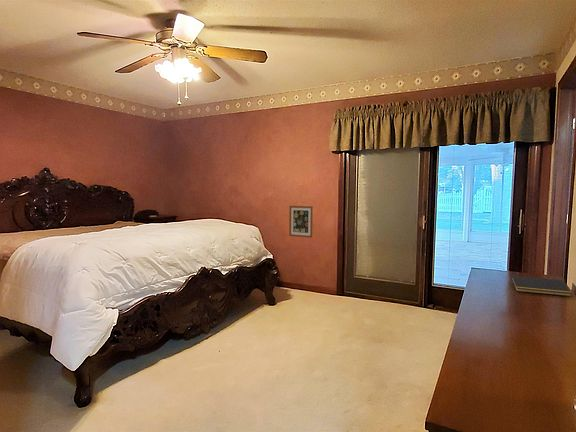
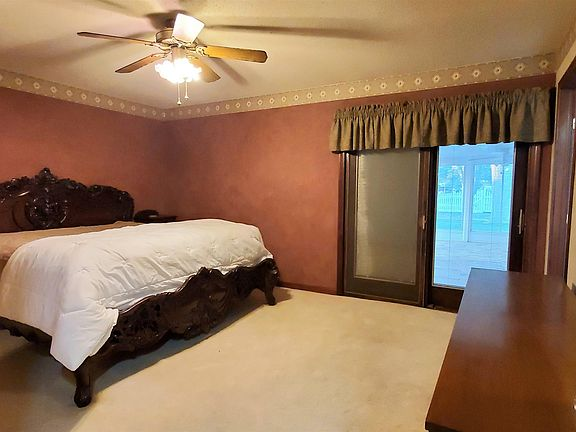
- notepad [509,275,573,297]
- wall art [288,205,314,239]
